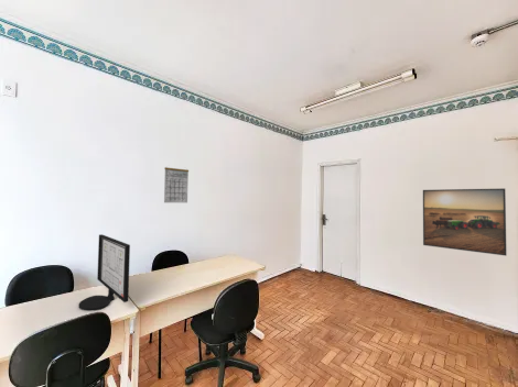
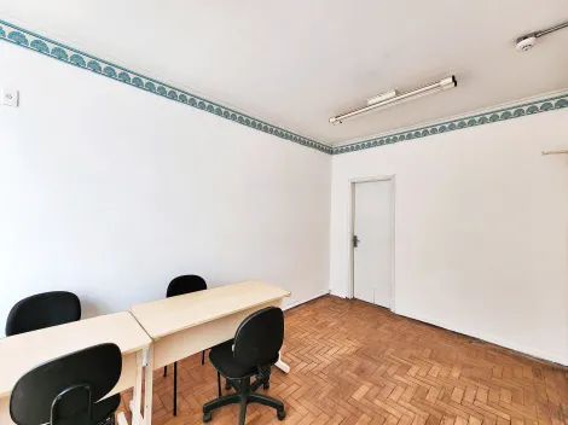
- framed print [422,187,507,256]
- computer monitor [78,233,131,311]
- calendar [163,165,190,203]
